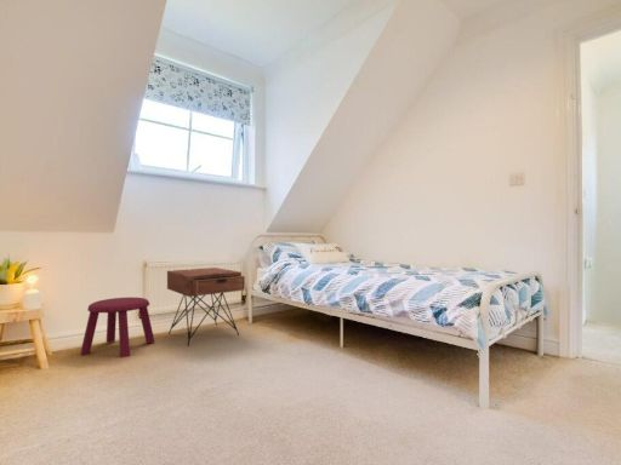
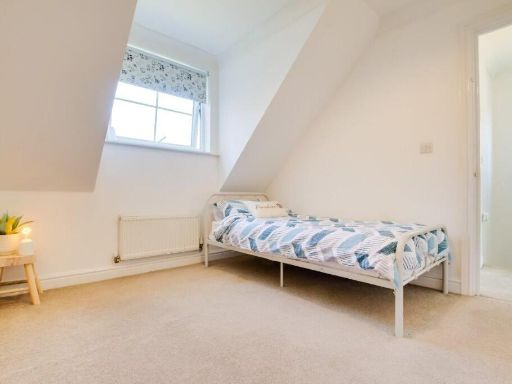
- nightstand [166,266,246,348]
- stool [79,297,155,358]
